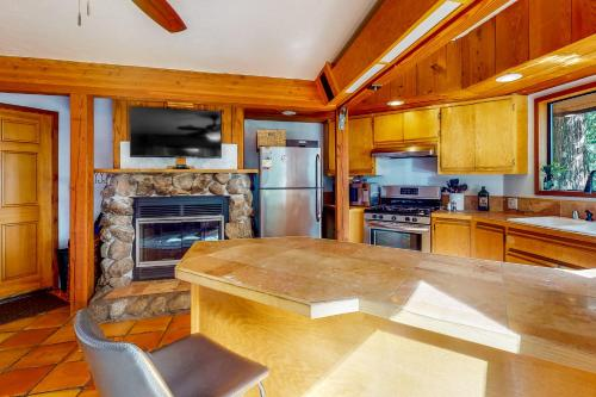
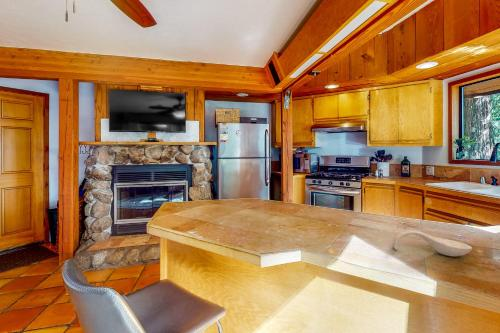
+ spoon rest [392,229,473,257]
